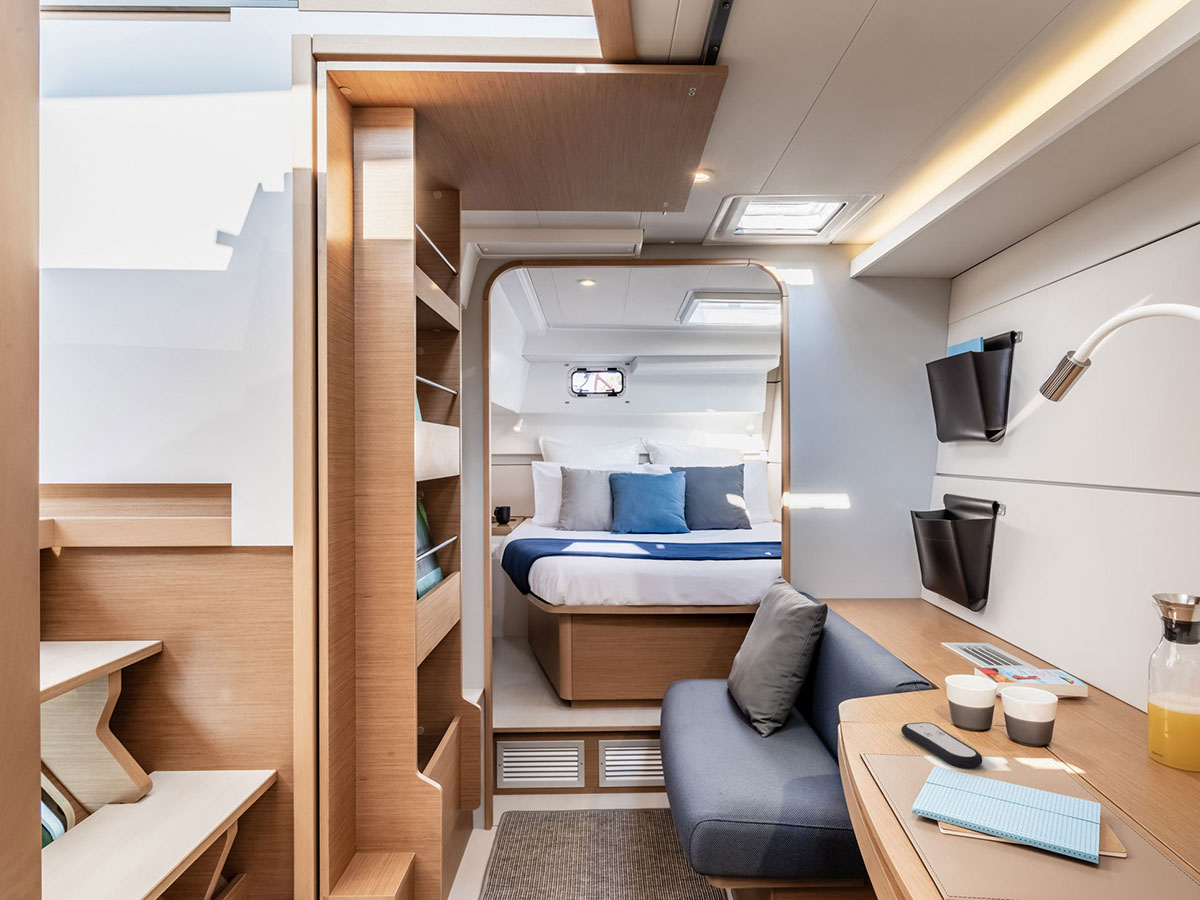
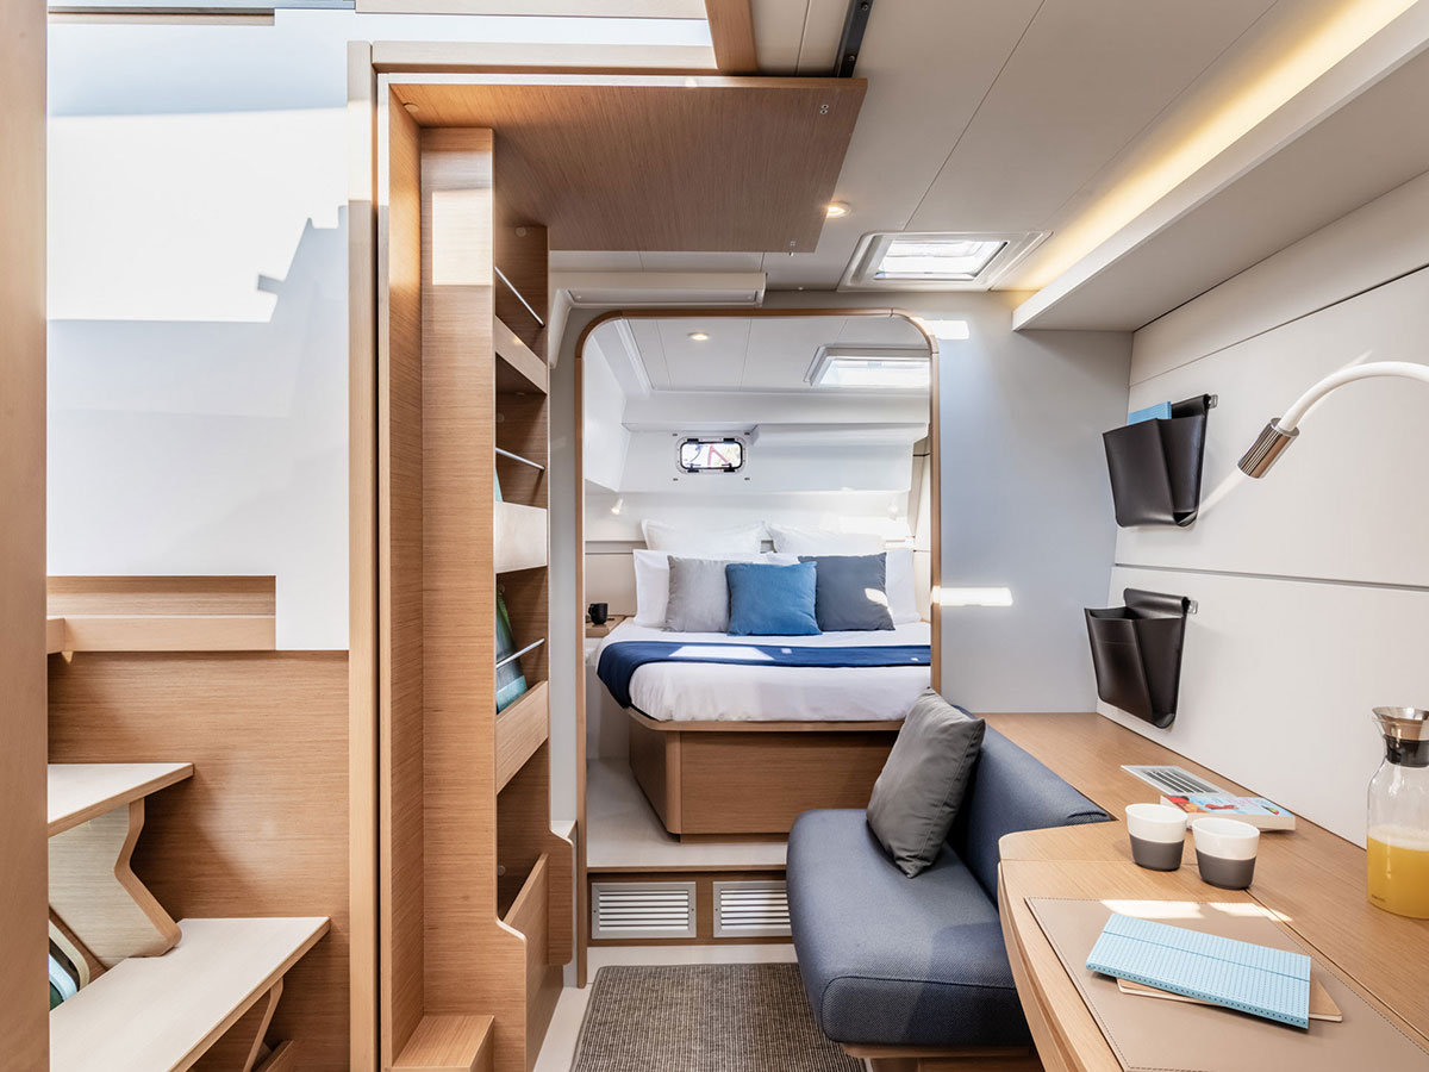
- remote control [900,721,983,769]
